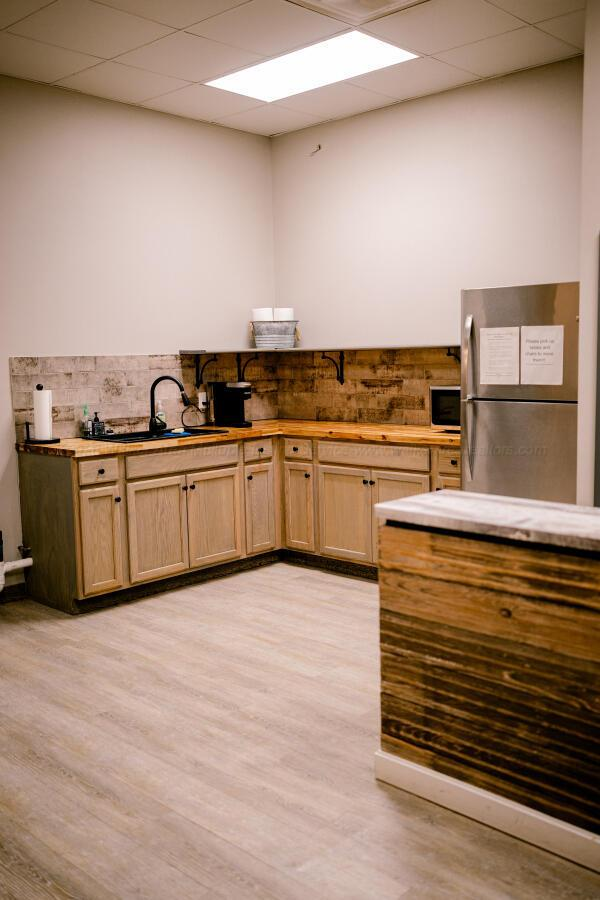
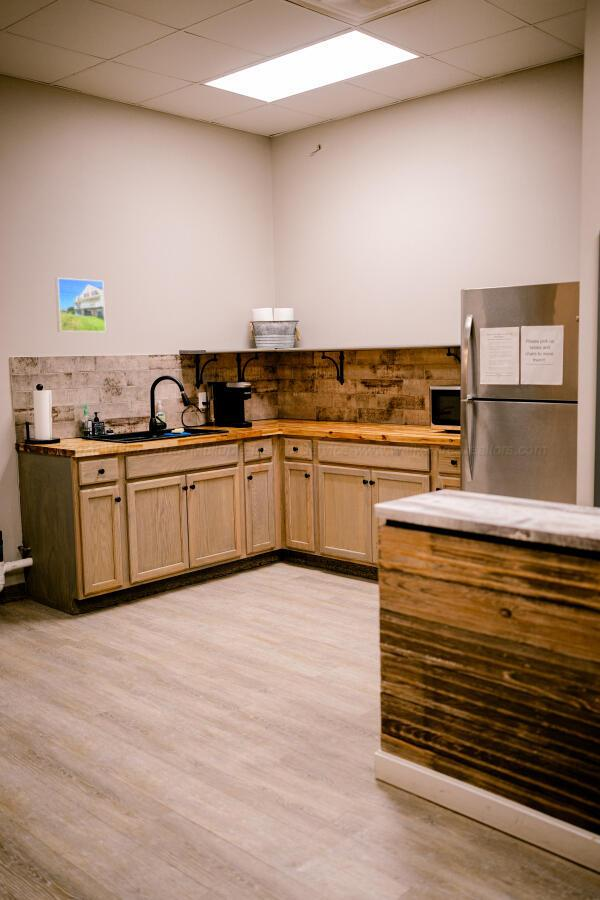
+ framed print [54,277,107,333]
